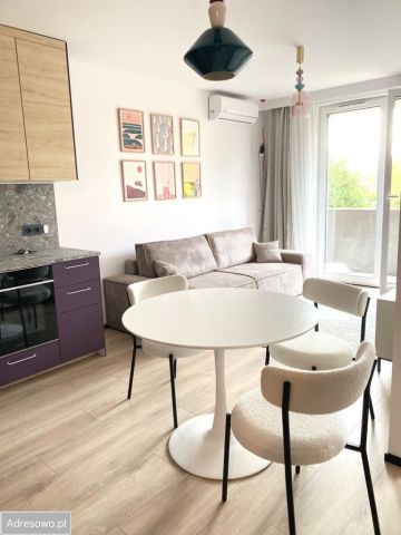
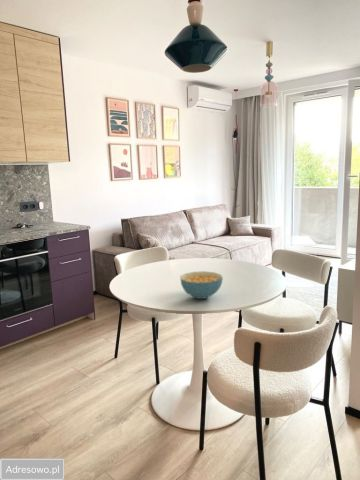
+ cereal bowl [179,270,224,300]
